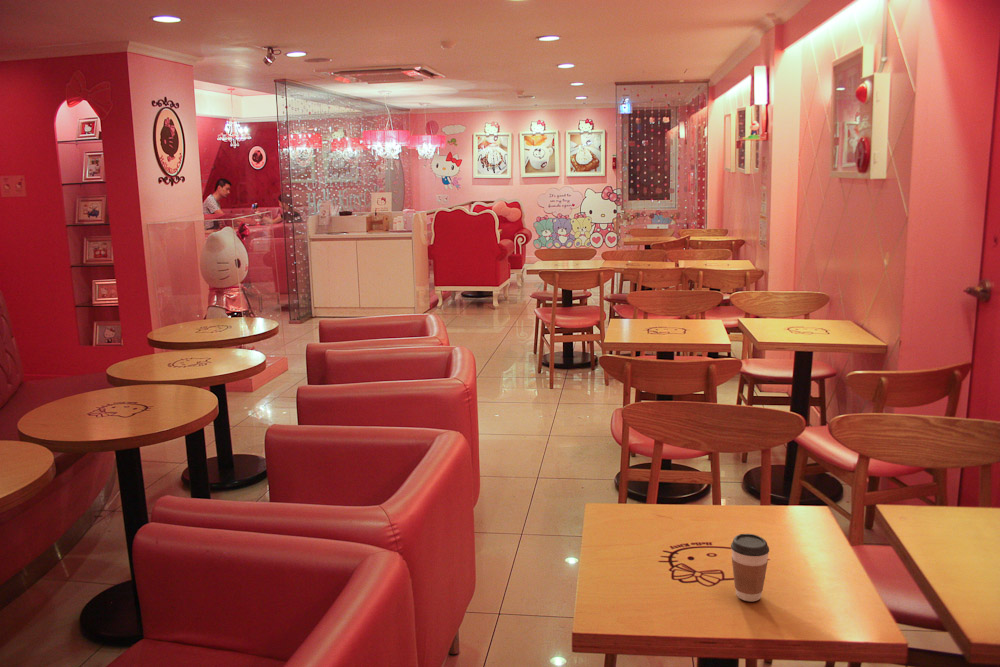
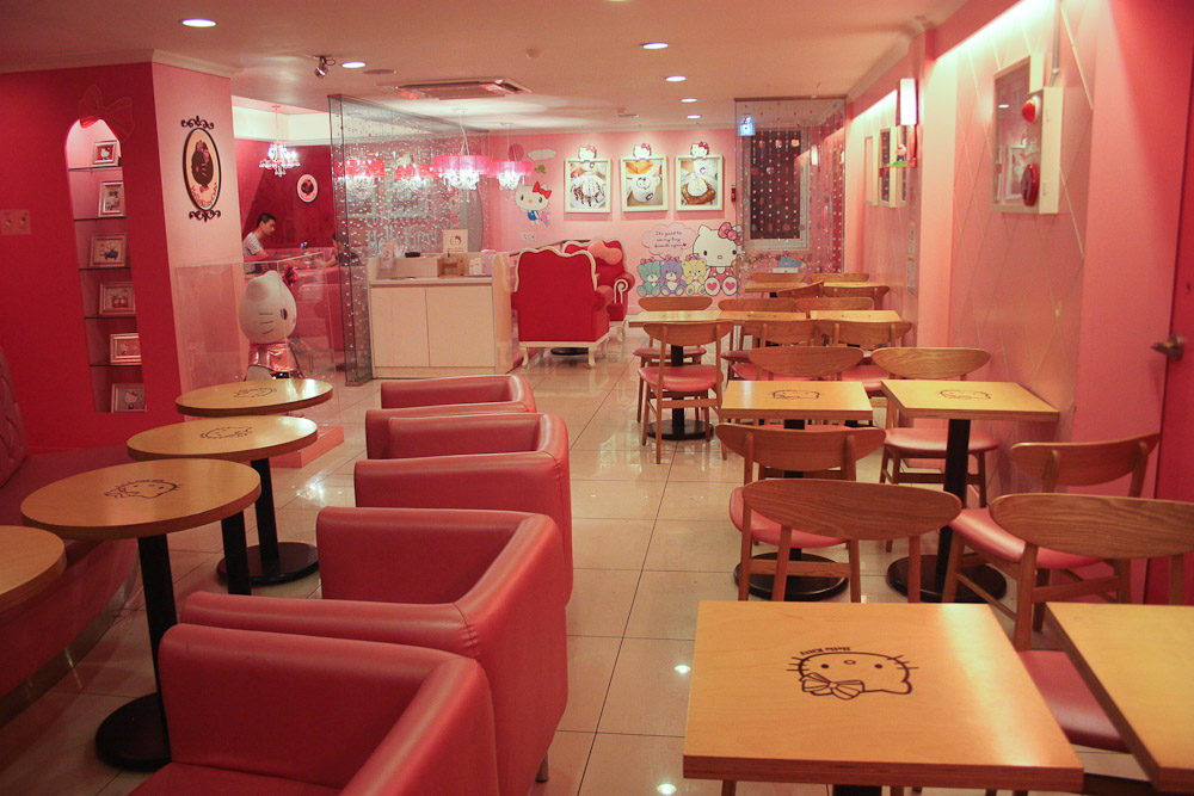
- coffee cup [730,533,770,602]
